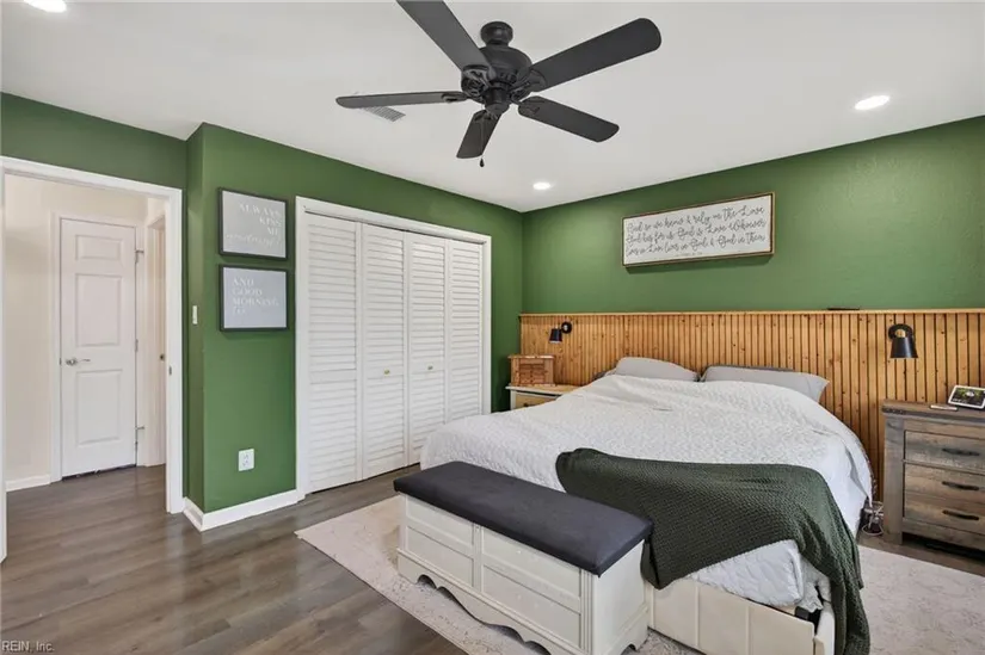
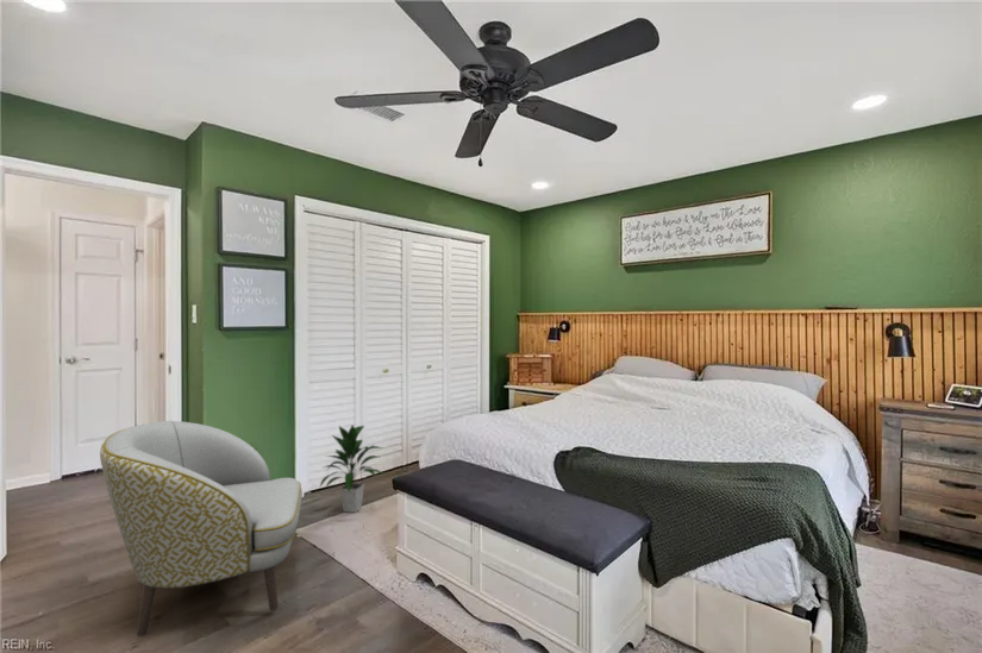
+ indoor plant [319,423,386,514]
+ armchair [99,420,304,638]
